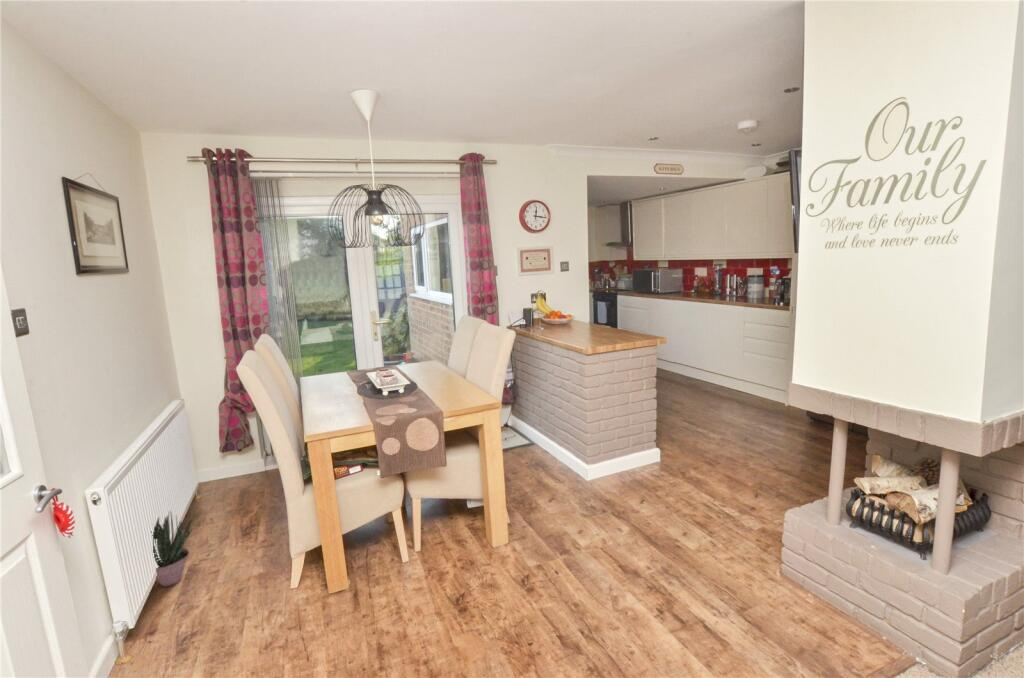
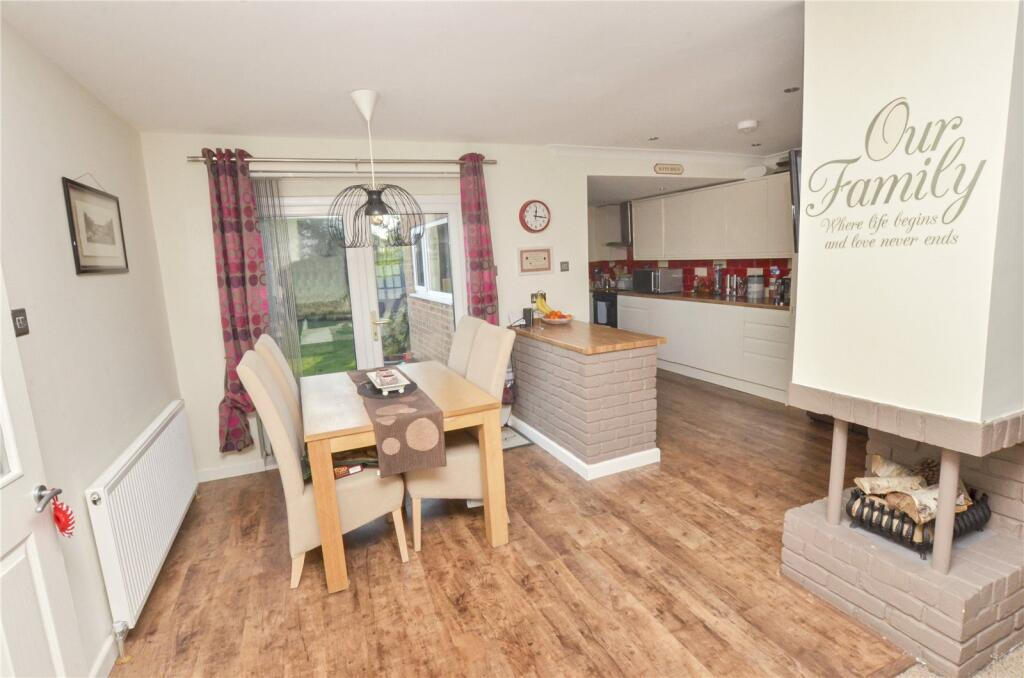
- potted plant [152,510,194,588]
